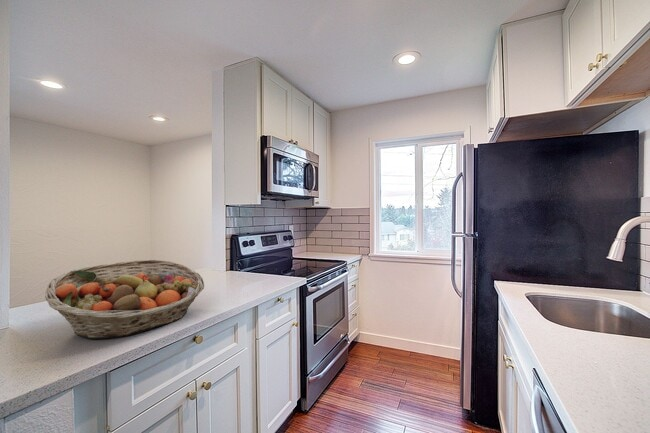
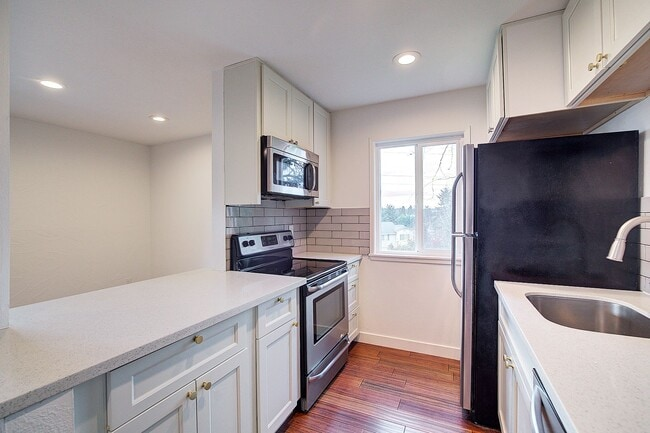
- fruit basket [44,259,205,340]
